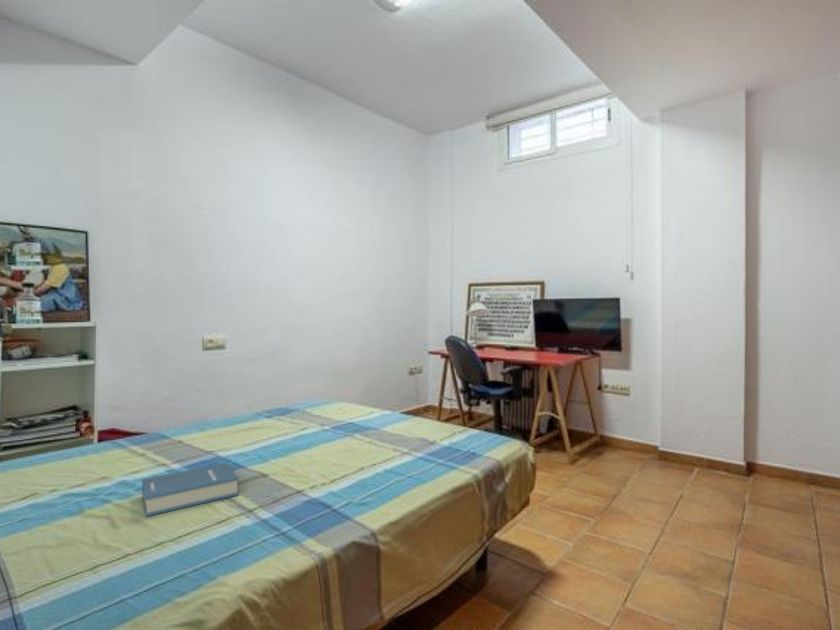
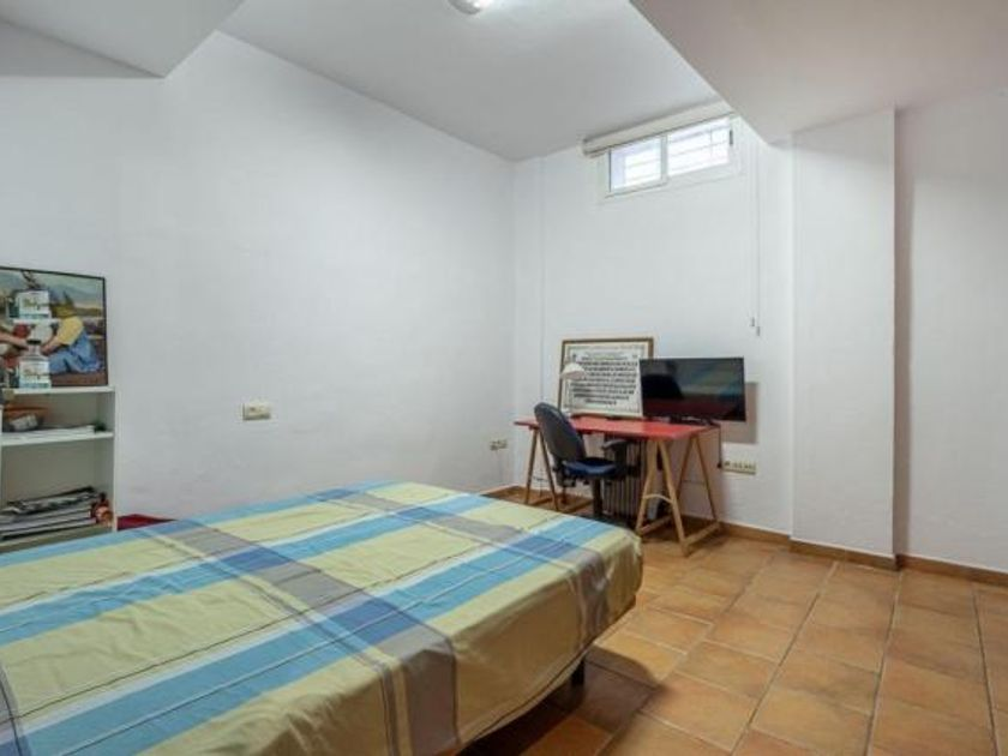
- hardback book [141,462,240,517]
